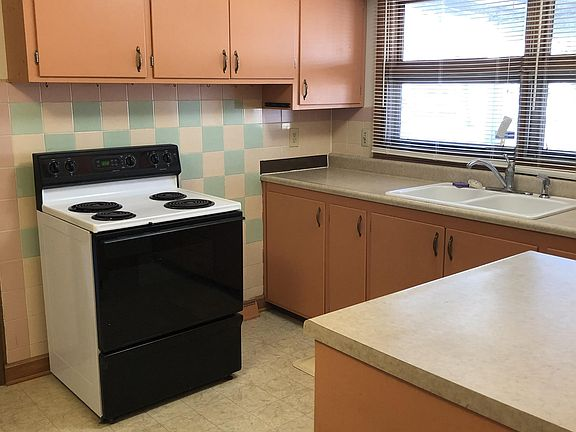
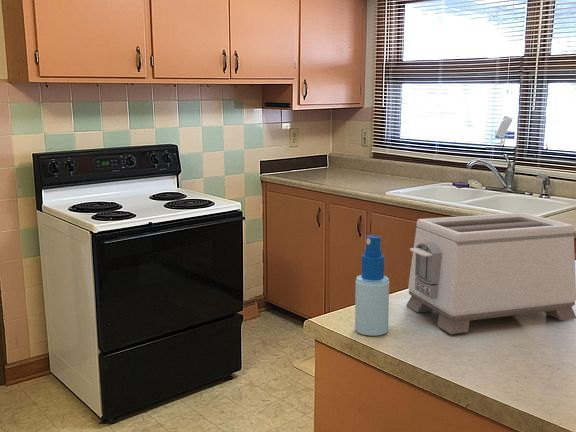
+ toaster [405,212,576,335]
+ spray bottle [354,234,390,337]
